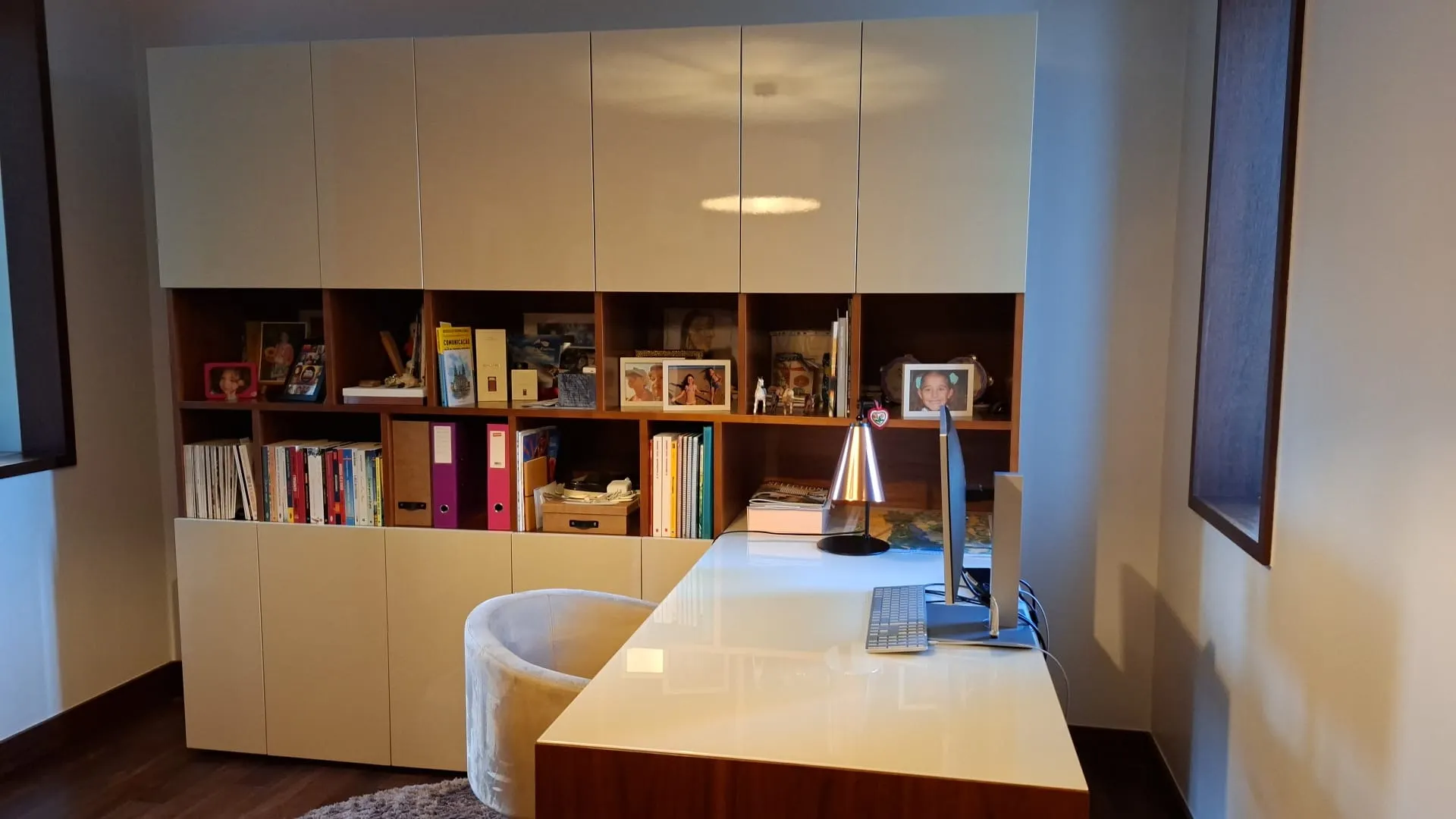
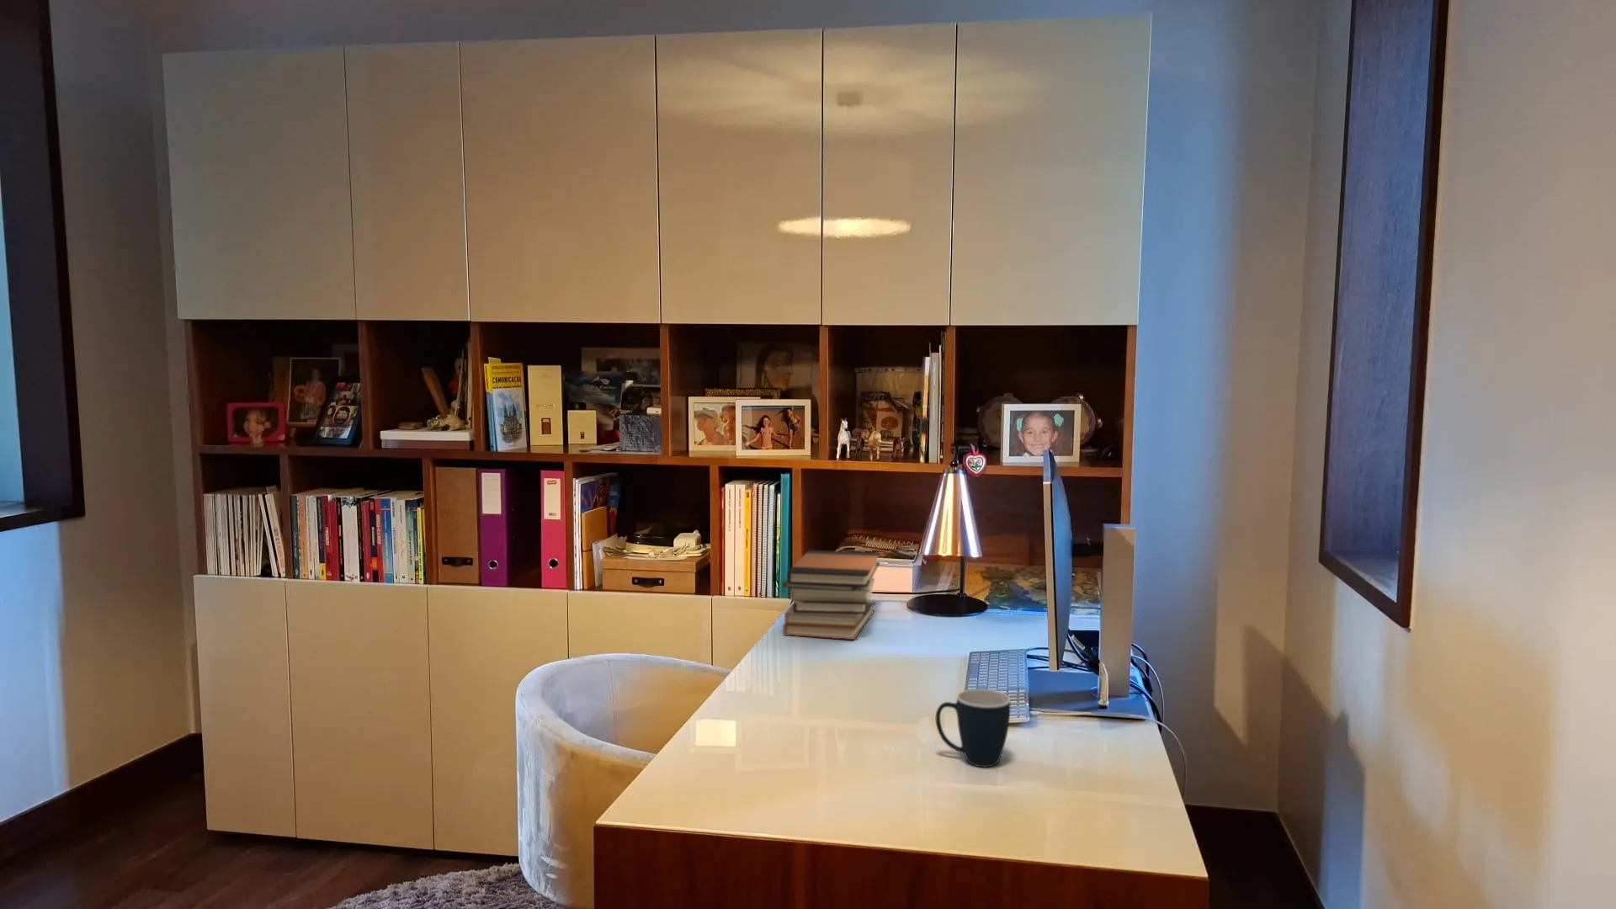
+ book stack [781,549,881,640]
+ mug [936,688,1011,768]
